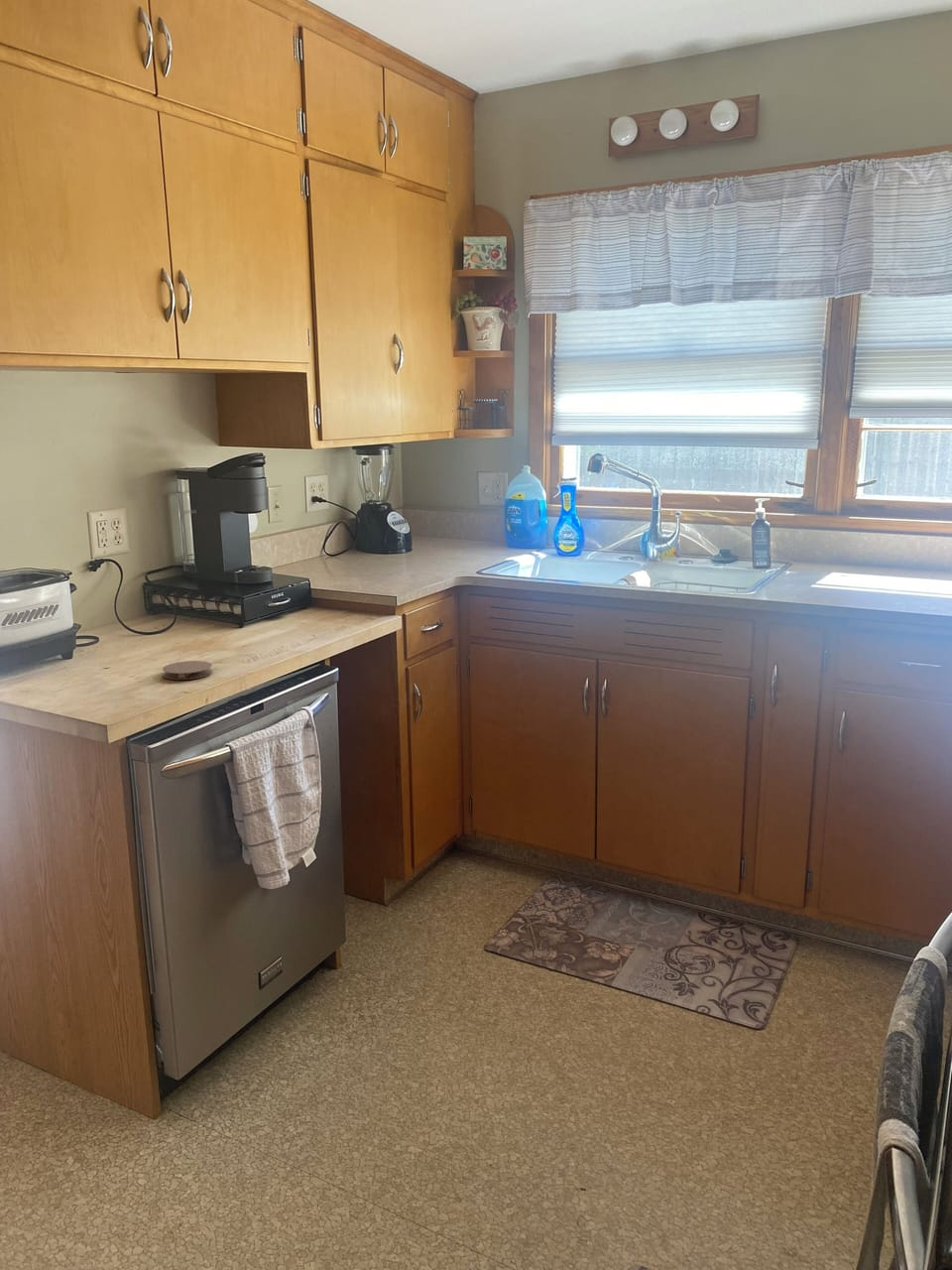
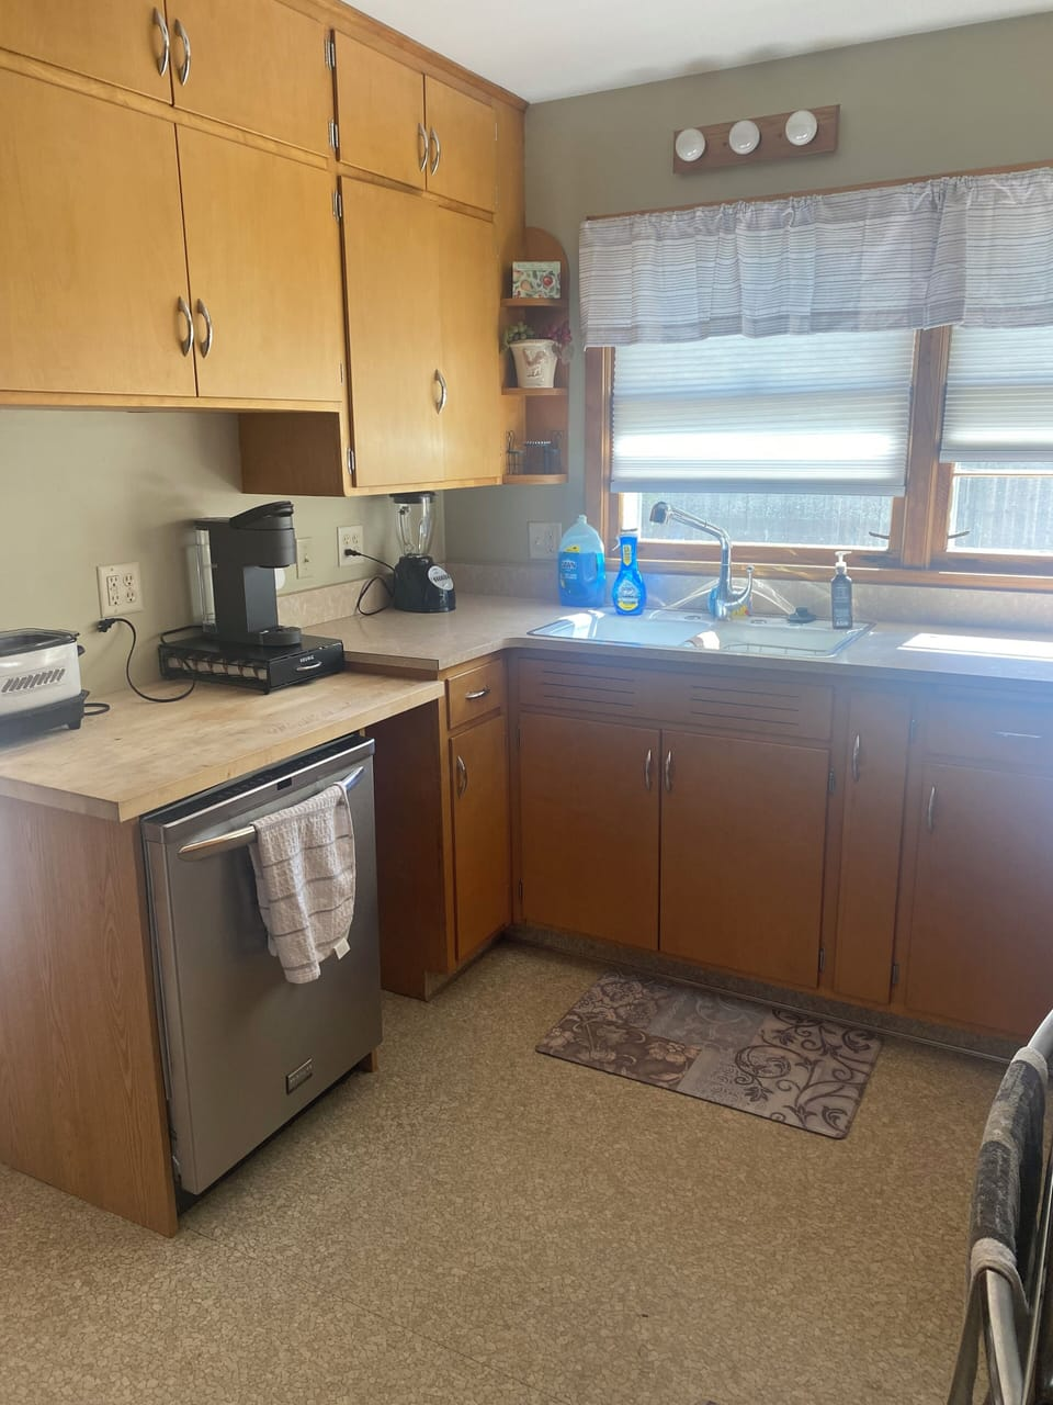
- coaster [162,660,213,681]
